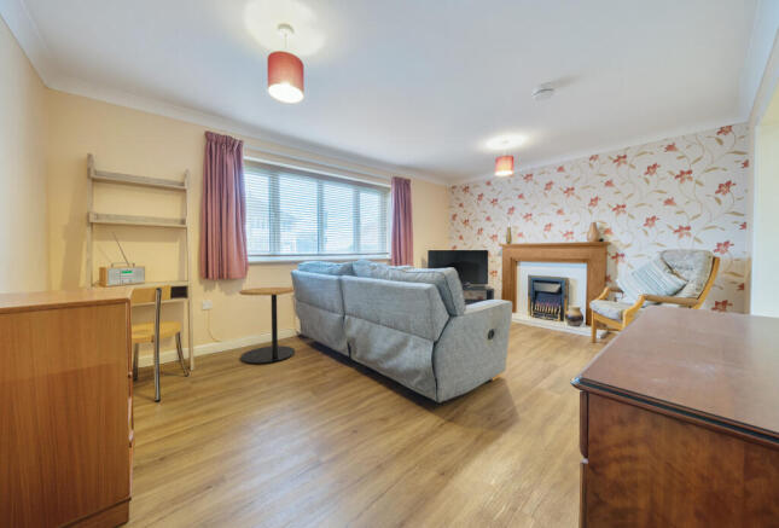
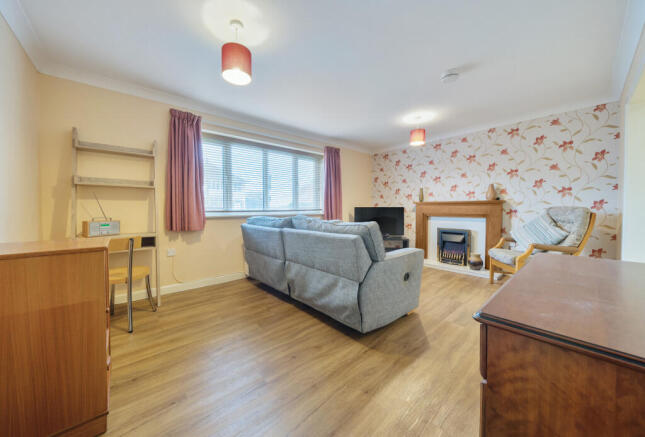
- side table [238,286,296,365]
